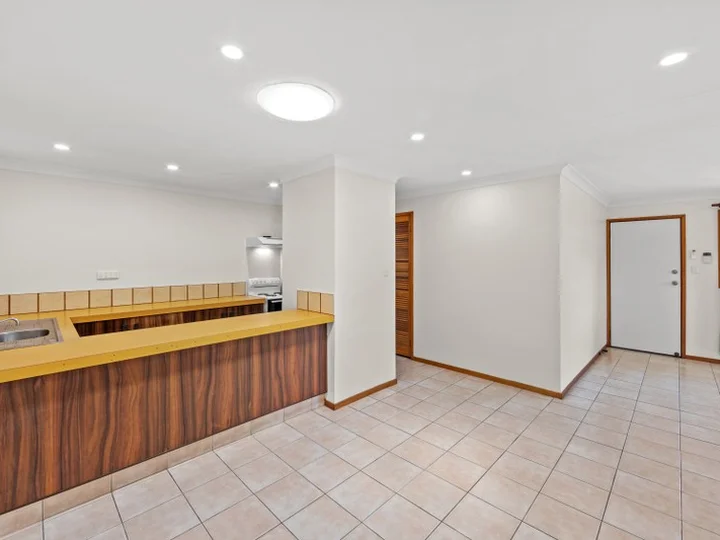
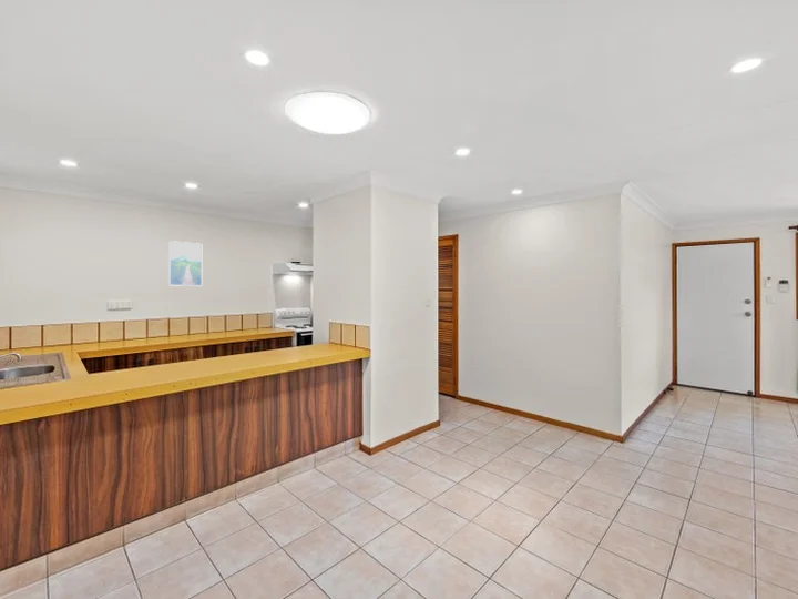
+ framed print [167,240,203,287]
